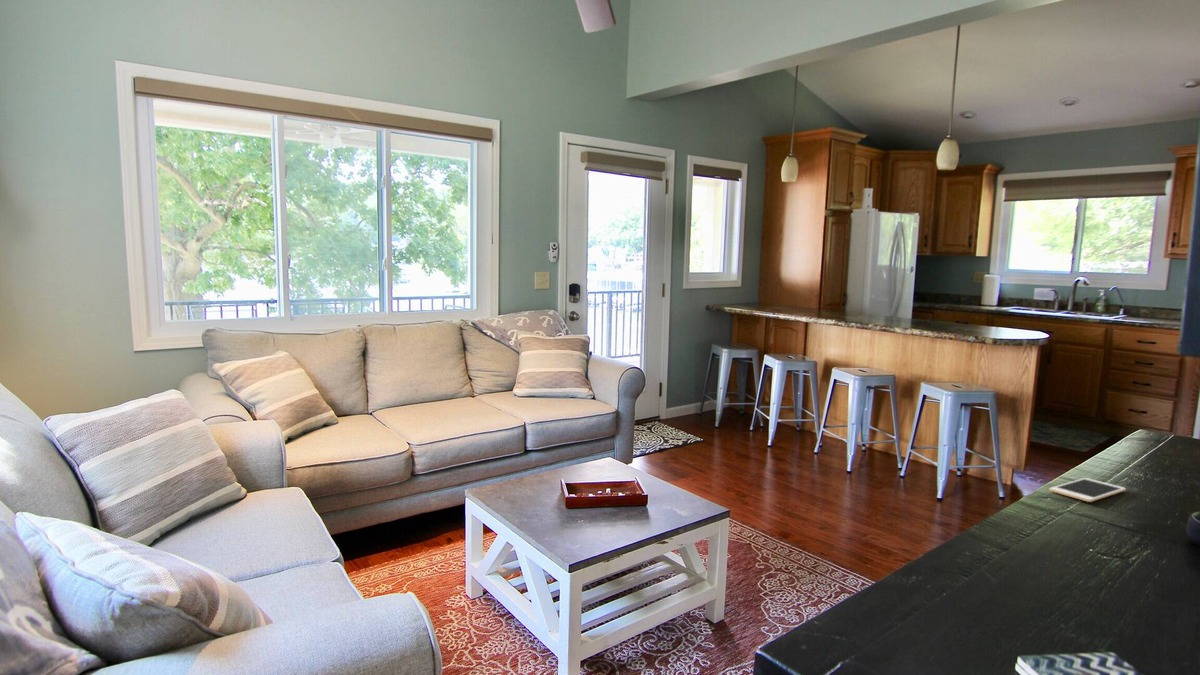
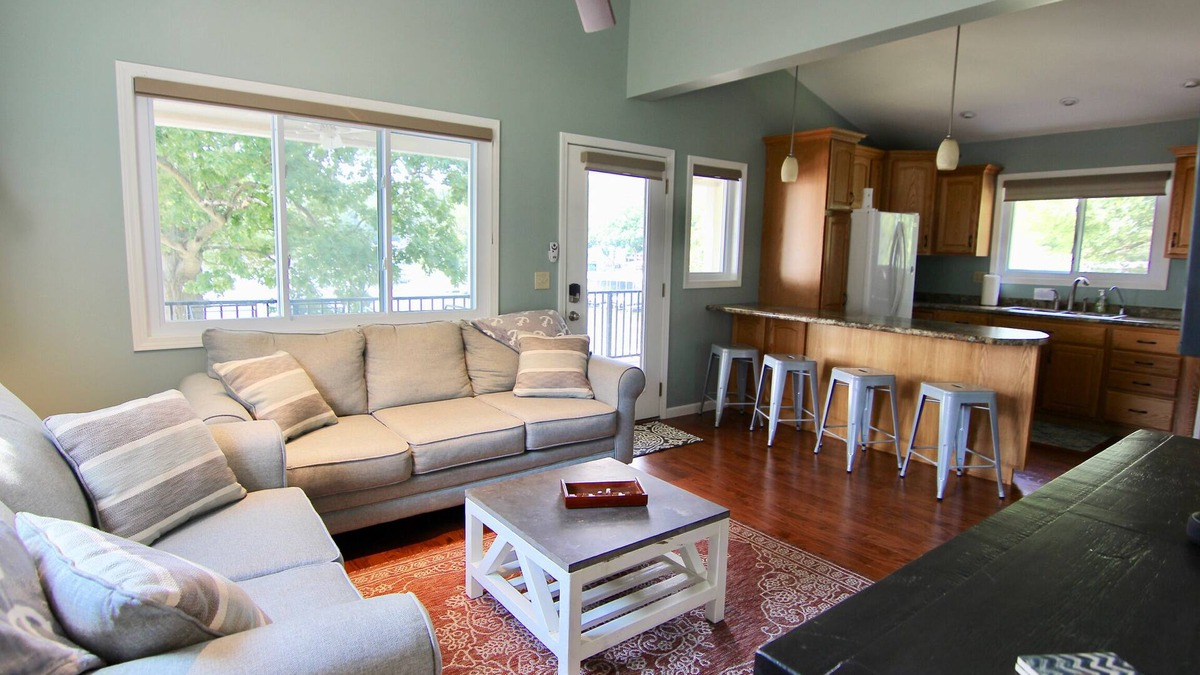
- cell phone [1049,477,1127,503]
